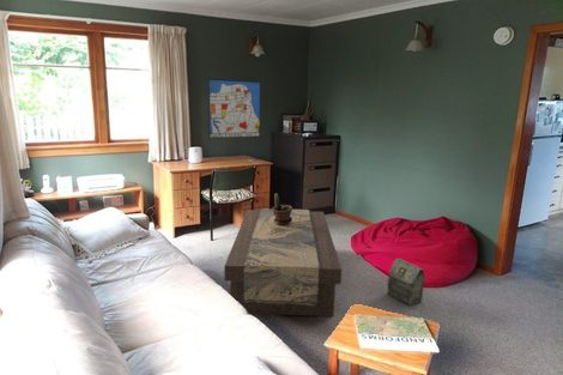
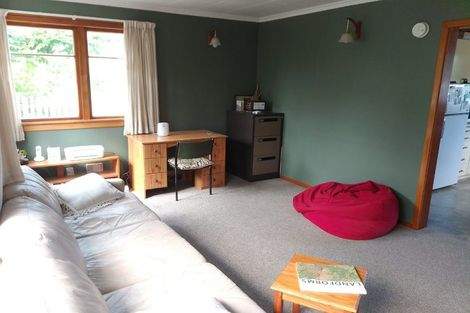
- wall art [207,78,262,139]
- coffee table [223,207,343,317]
- potted plant [272,193,293,226]
- bag [386,258,425,307]
